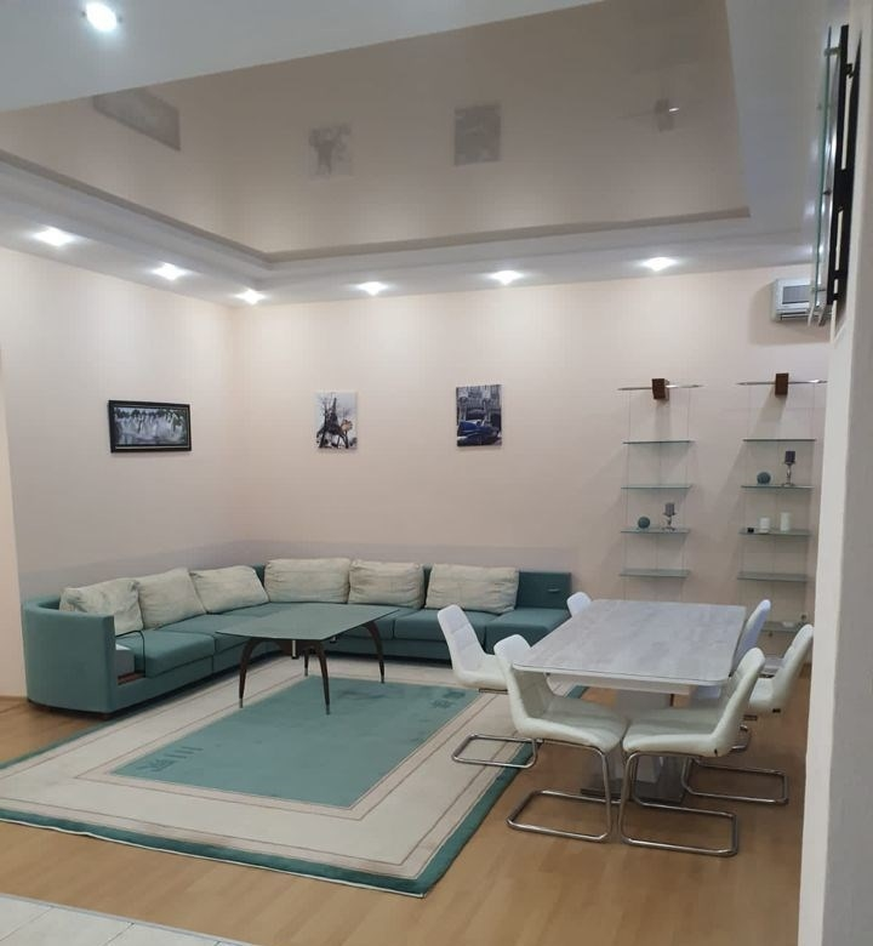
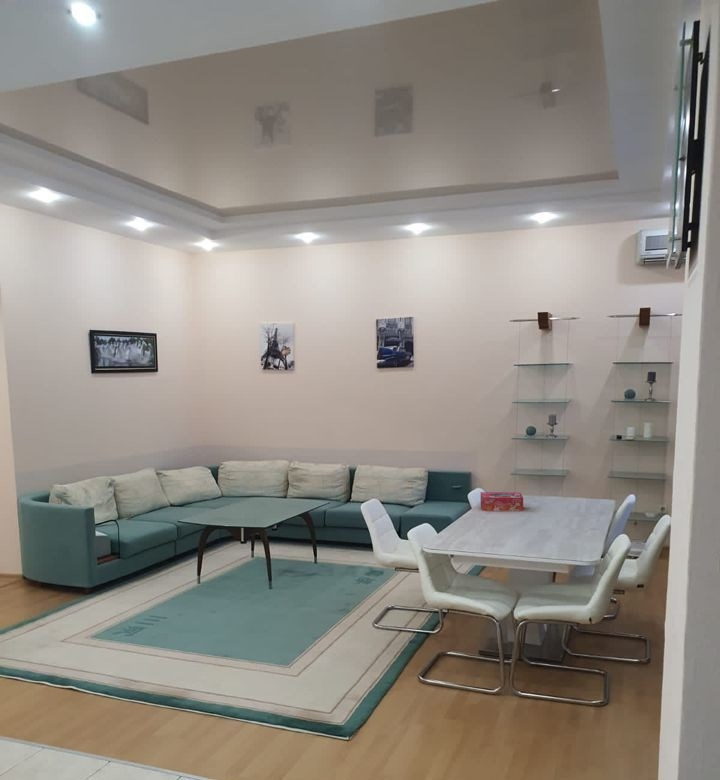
+ tissue box [480,491,524,512]
